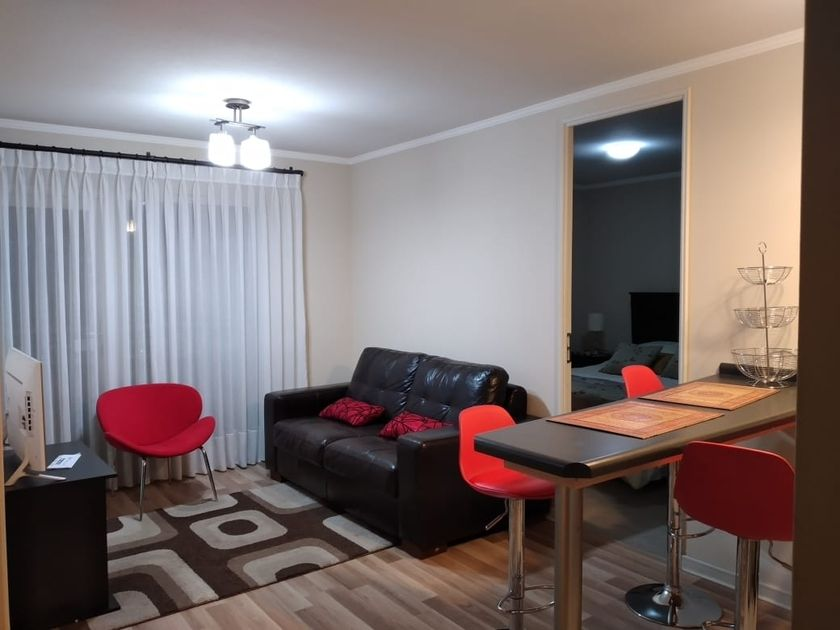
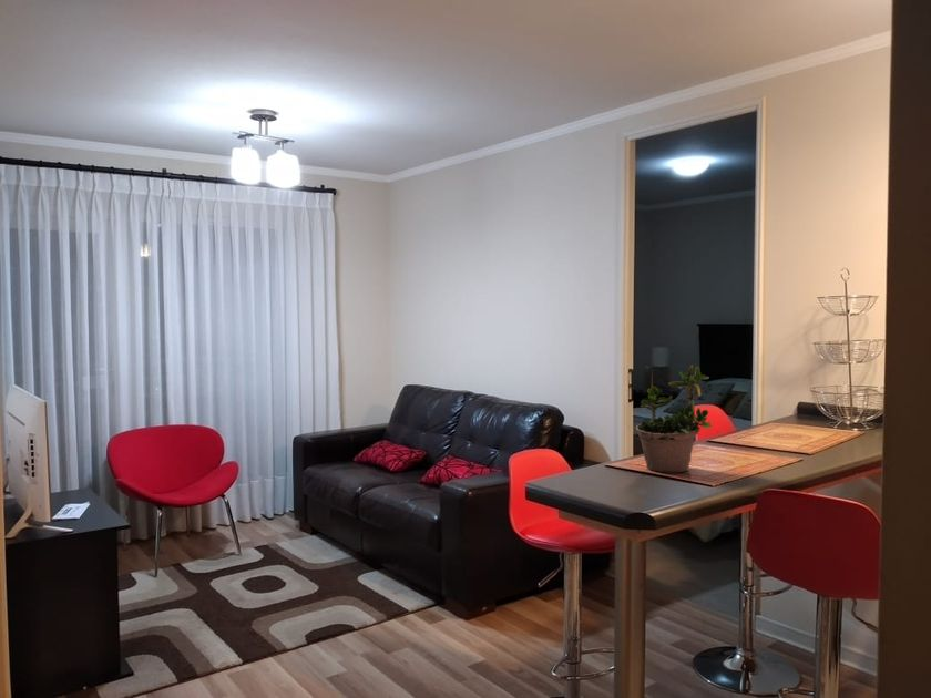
+ potted plant [635,363,713,474]
